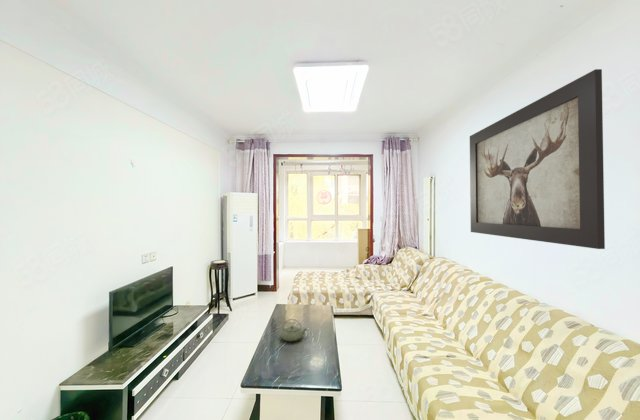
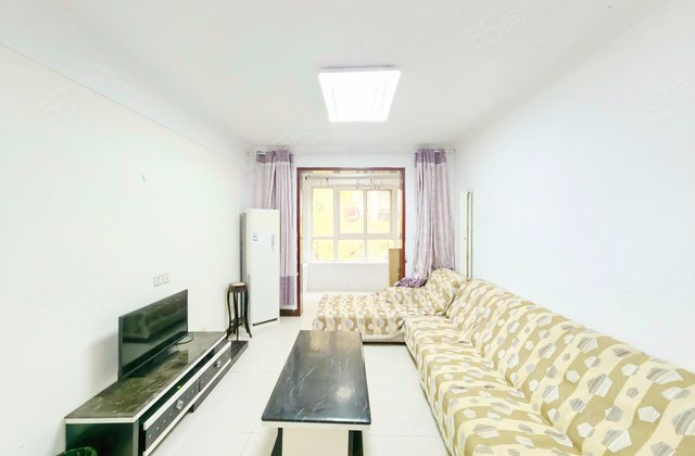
- teapot [279,318,308,342]
- wall art [469,68,606,250]
